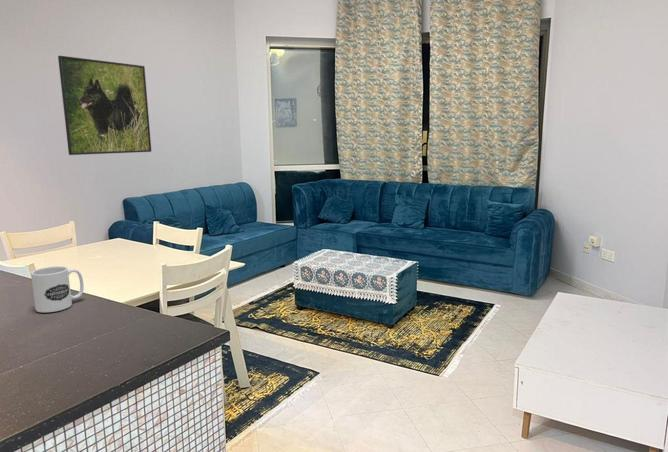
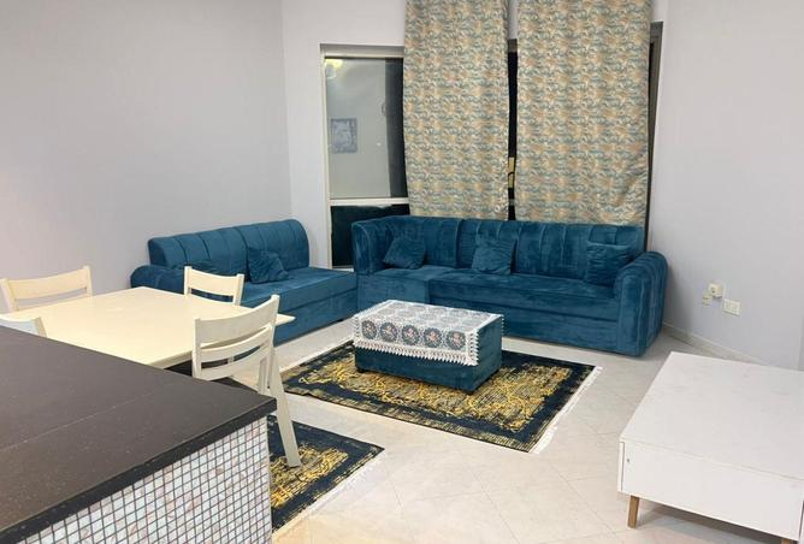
- mug [30,265,85,313]
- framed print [57,55,152,156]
